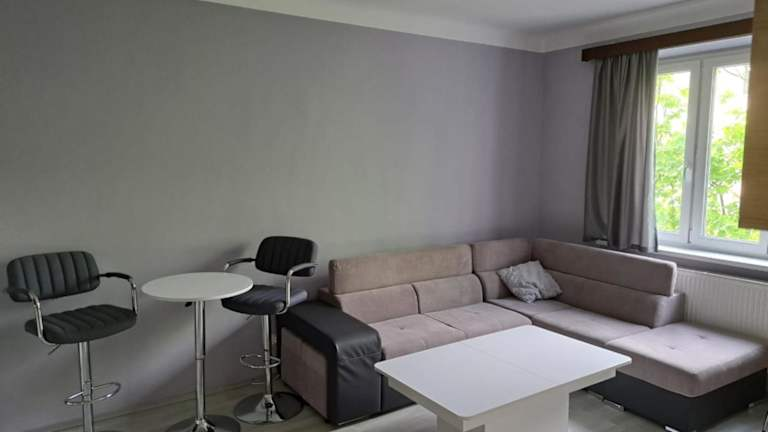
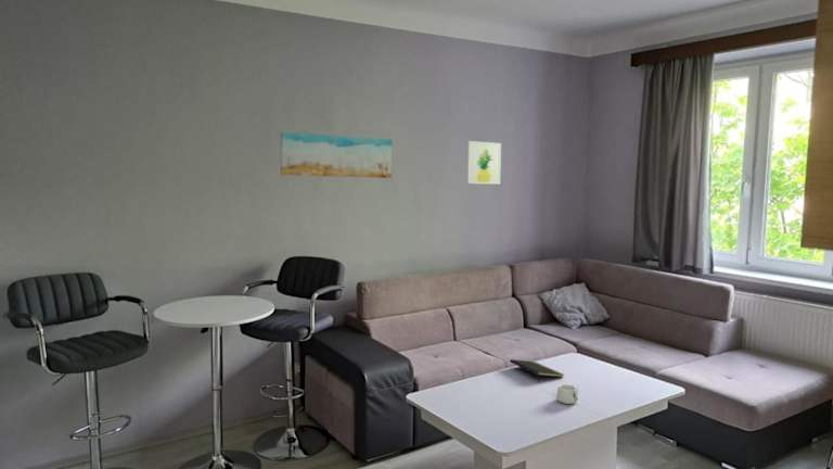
+ notepad [509,358,564,382]
+ wall art [465,140,502,186]
+ wall art [279,131,393,179]
+ mug [555,383,579,405]
